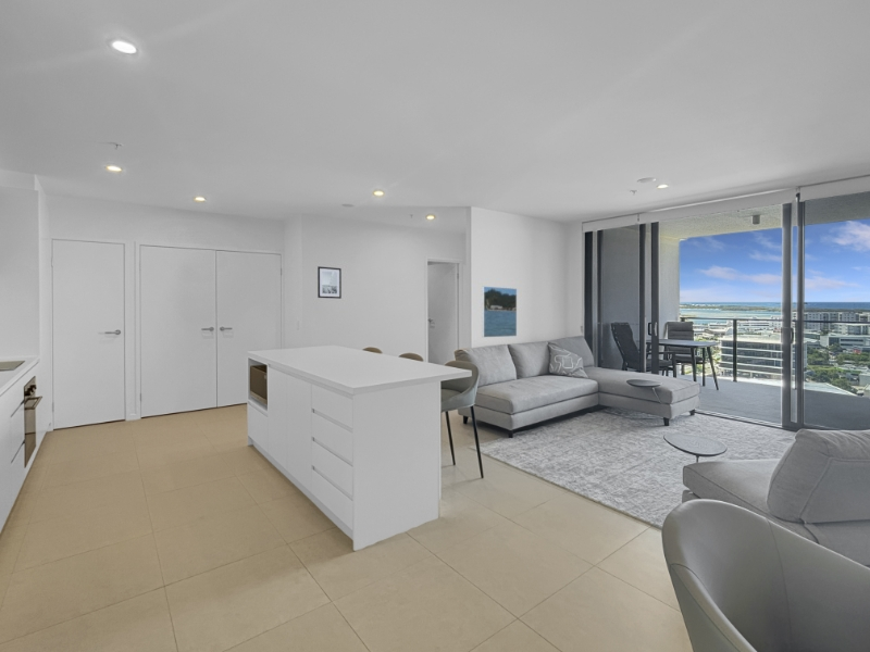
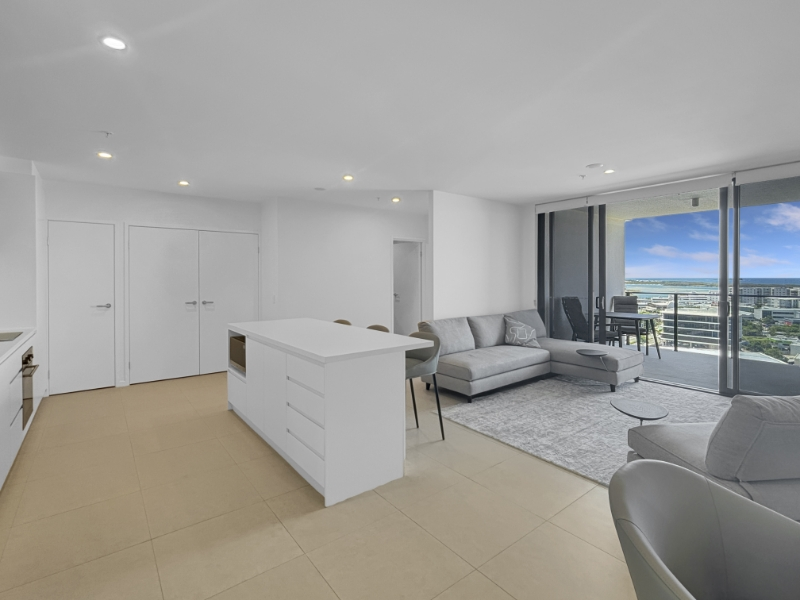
- wall art [316,265,343,300]
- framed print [481,286,518,338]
